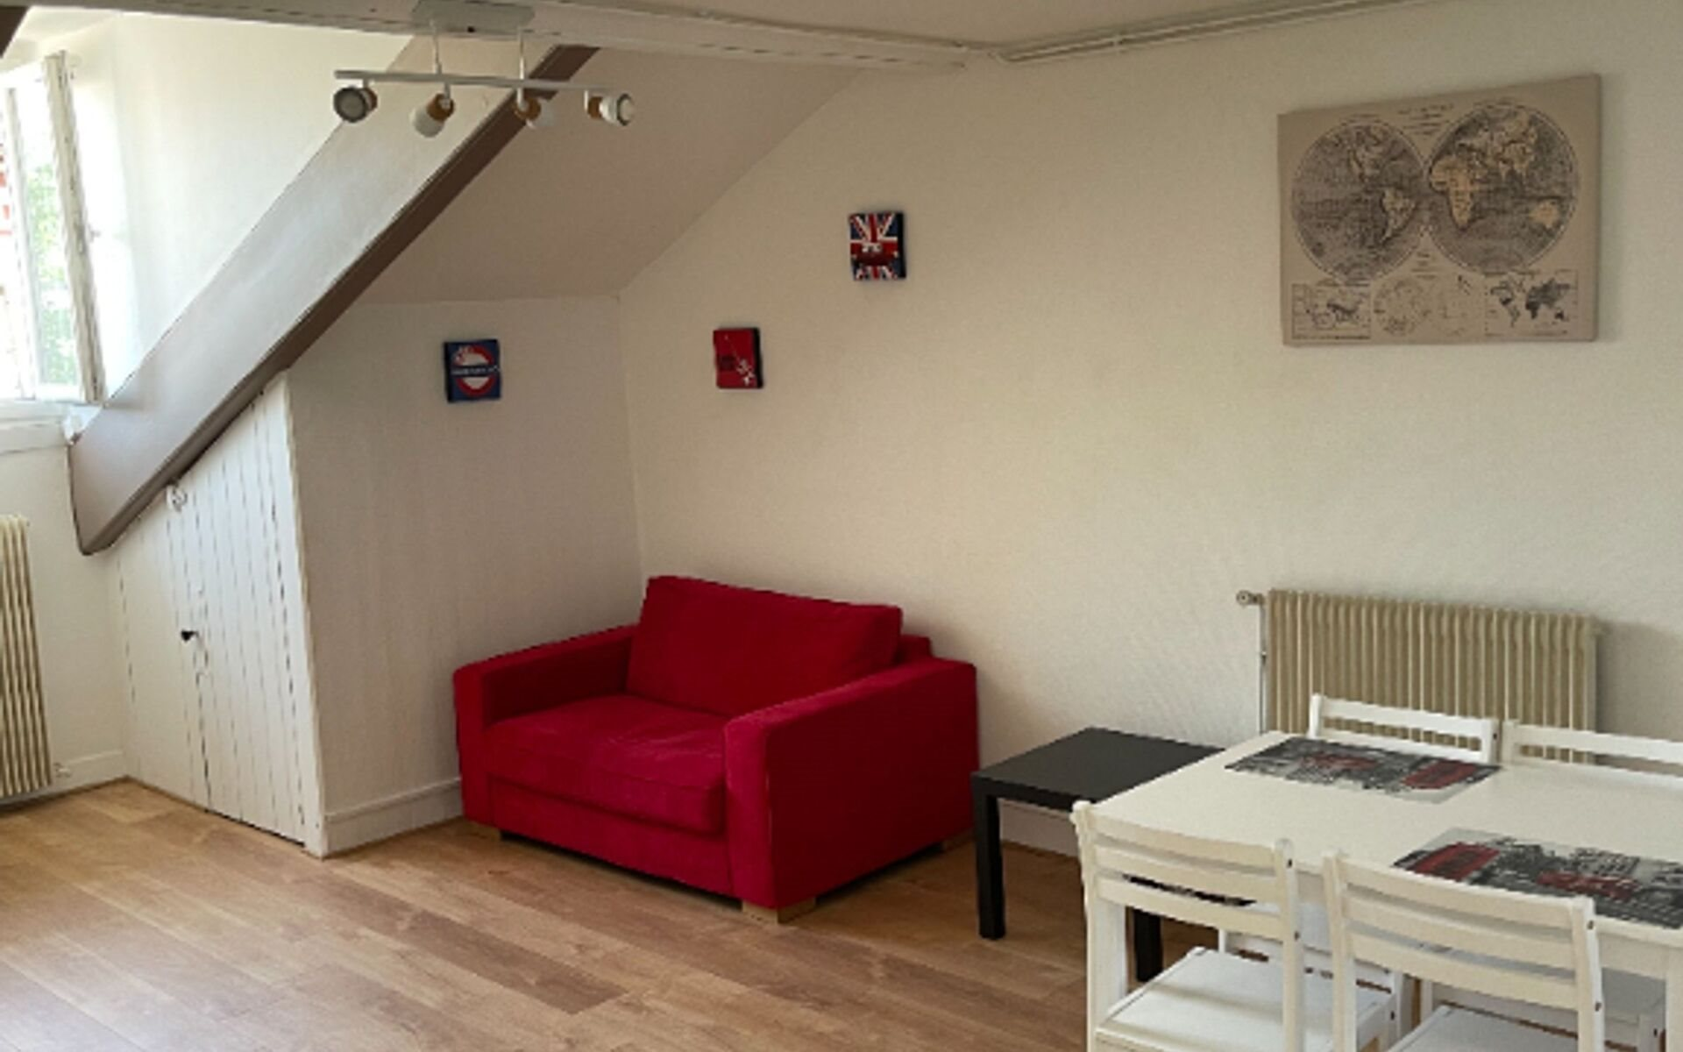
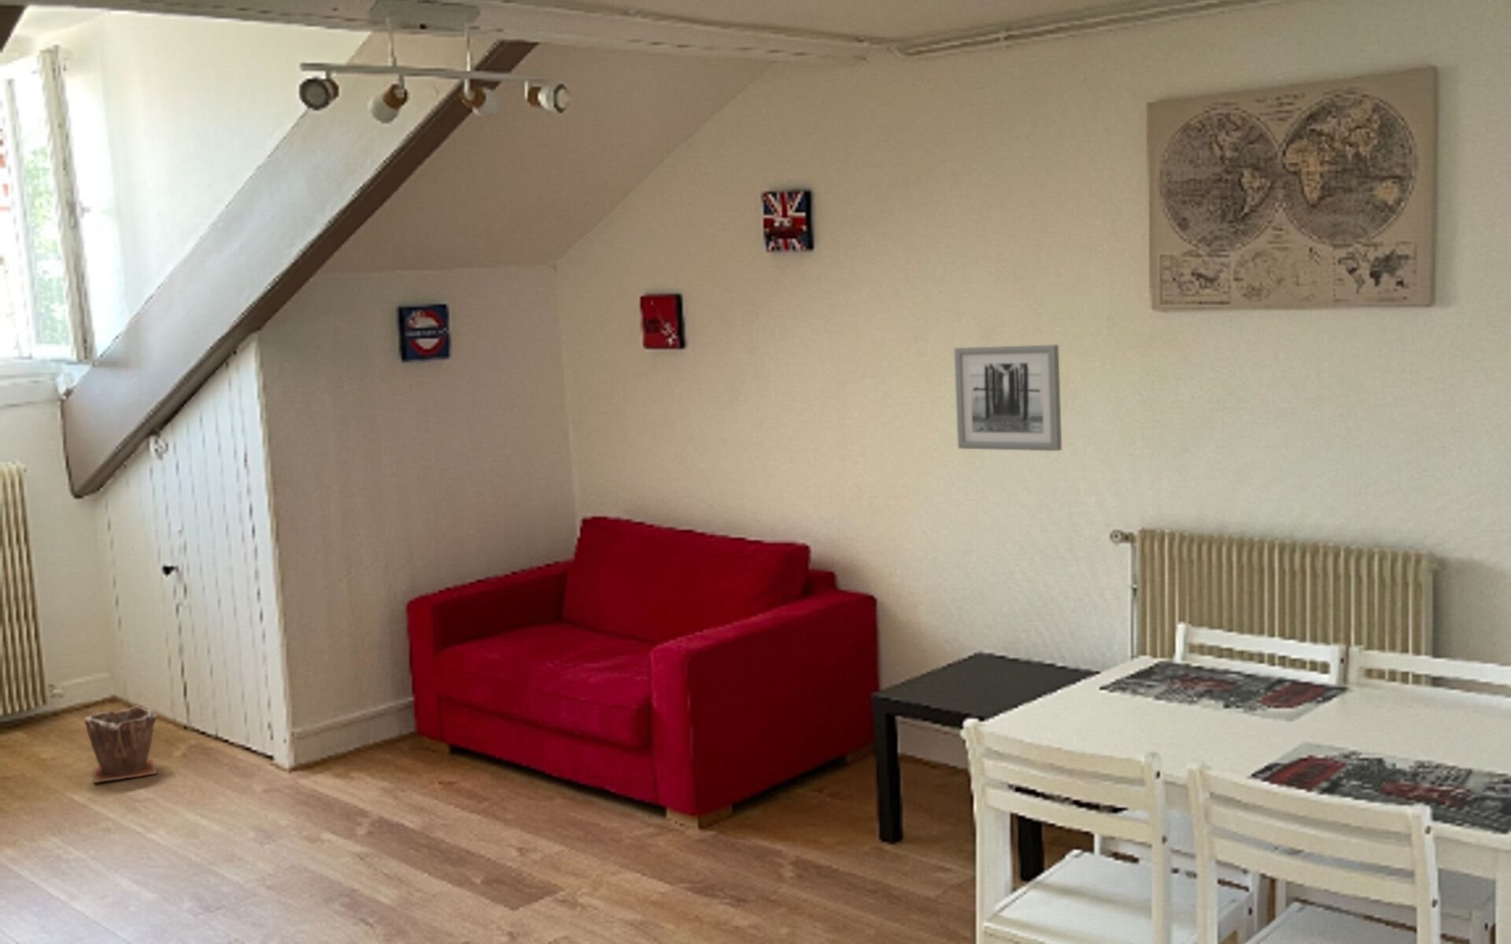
+ plant pot [84,706,158,783]
+ wall art [953,344,1063,451]
